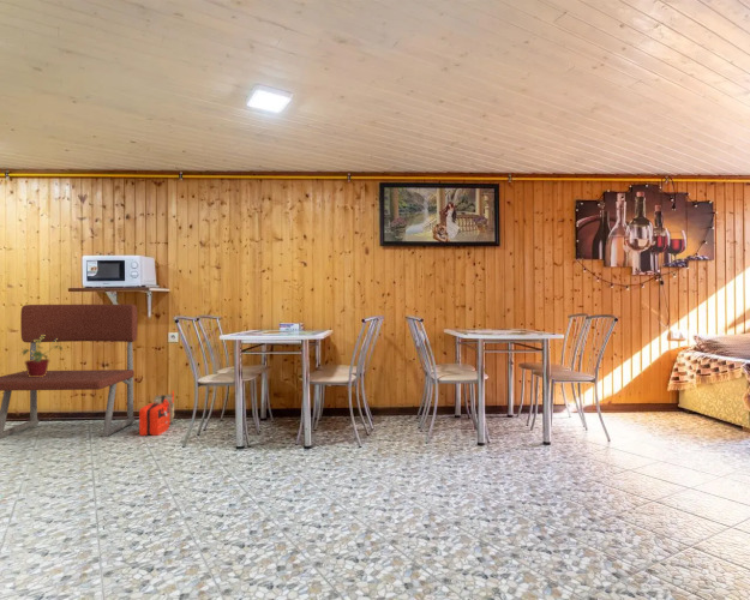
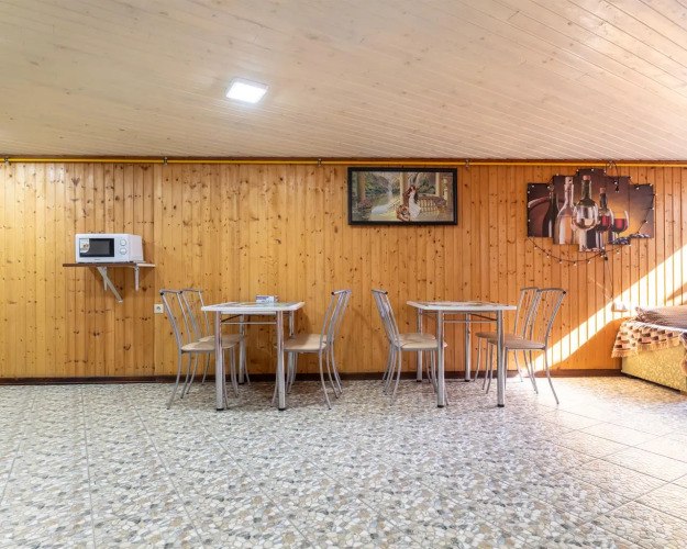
- bench [0,304,138,439]
- first aid kit [138,390,175,437]
- potted plant [19,335,64,377]
